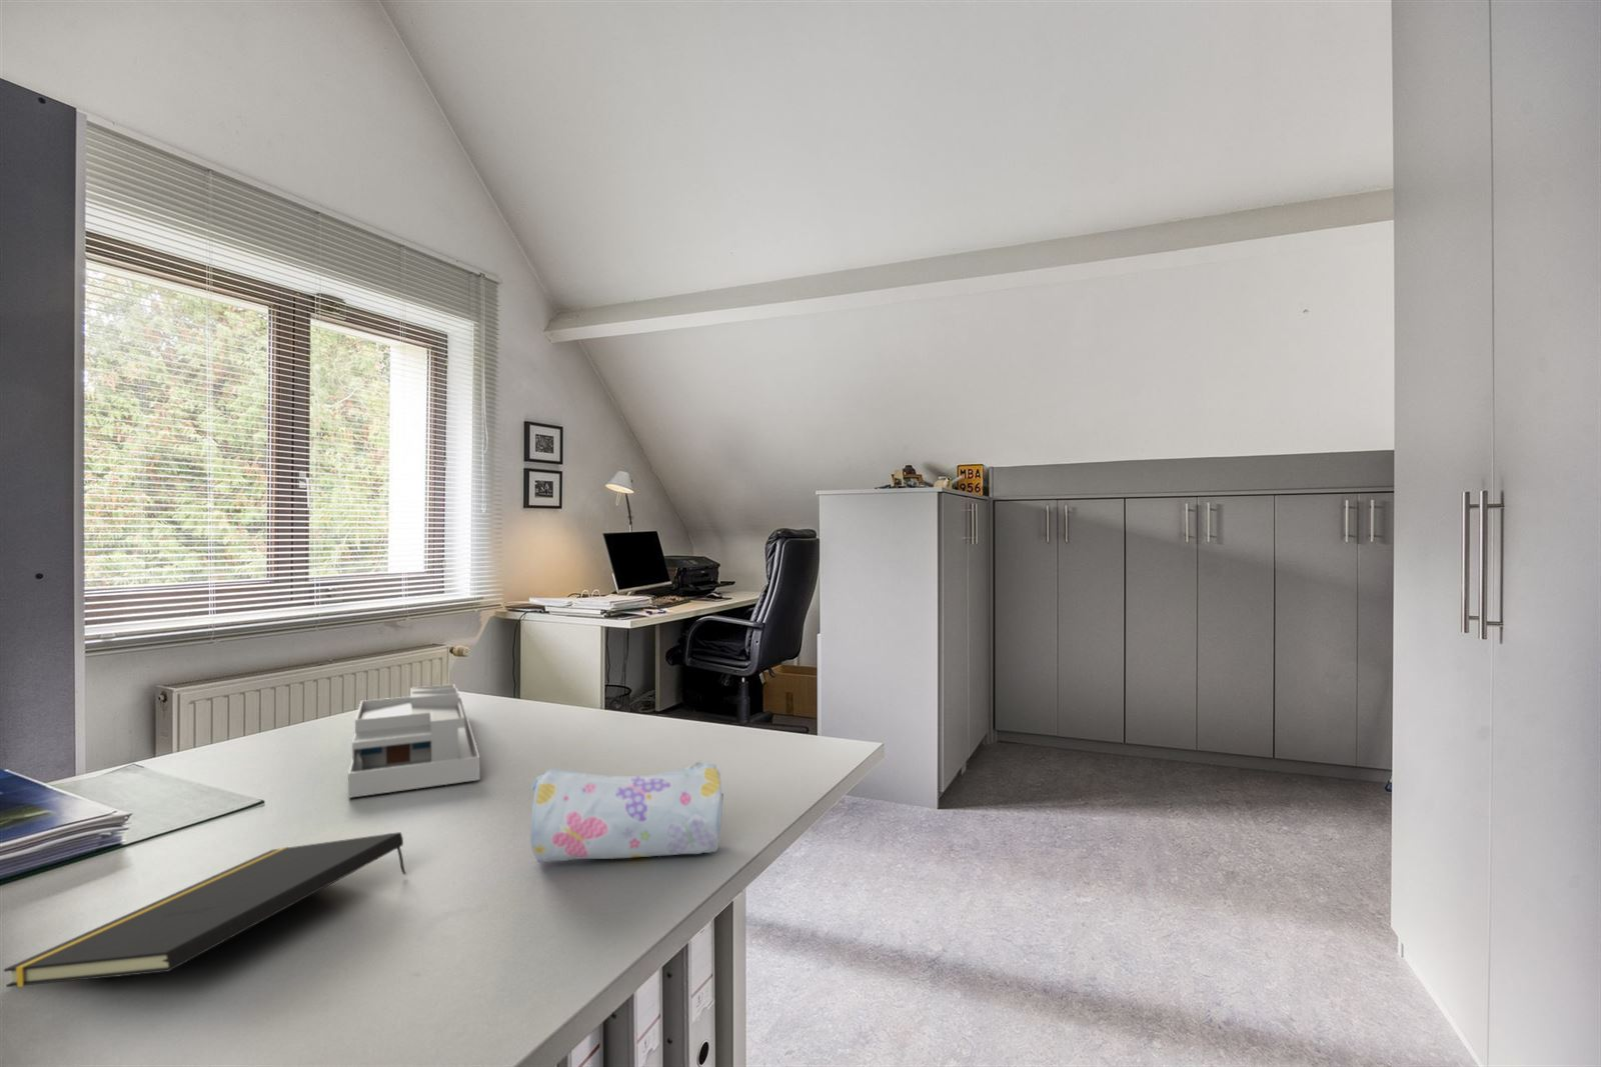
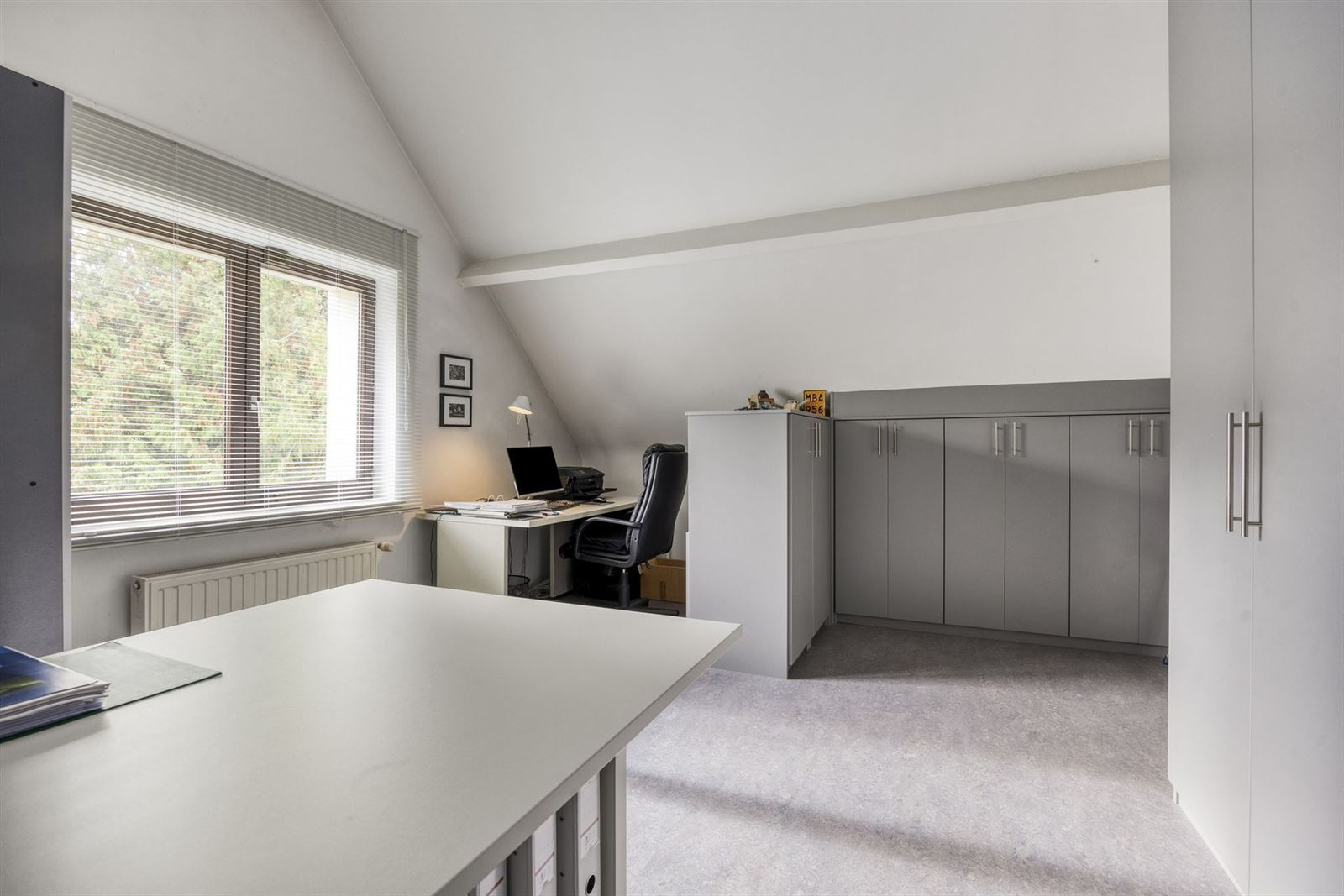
- pencil case [529,760,724,863]
- notepad [4,831,407,988]
- desk organizer [347,684,480,799]
